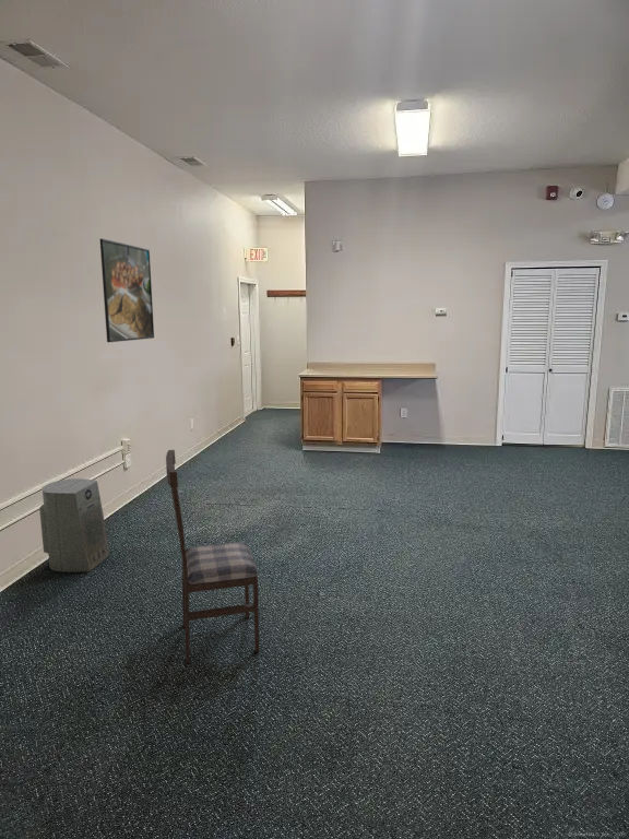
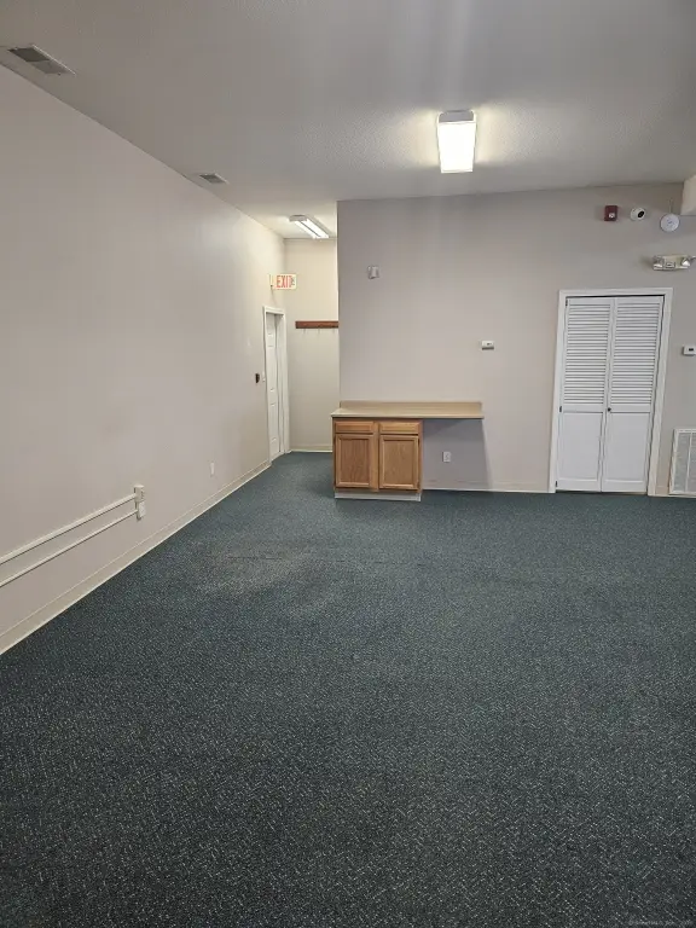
- fan [38,477,111,574]
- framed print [98,238,155,343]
- dining chair [165,449,260,664]
